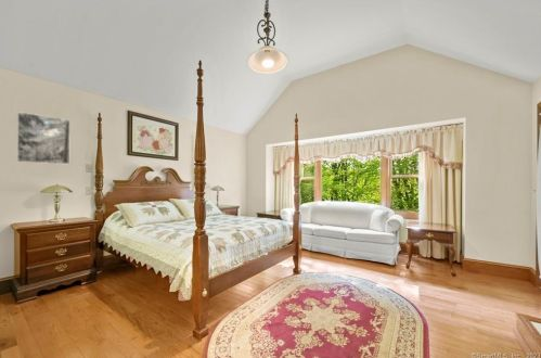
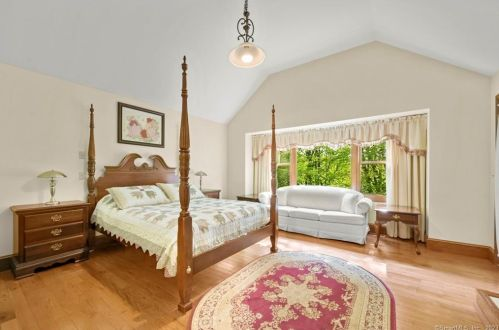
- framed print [16,111,72,165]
